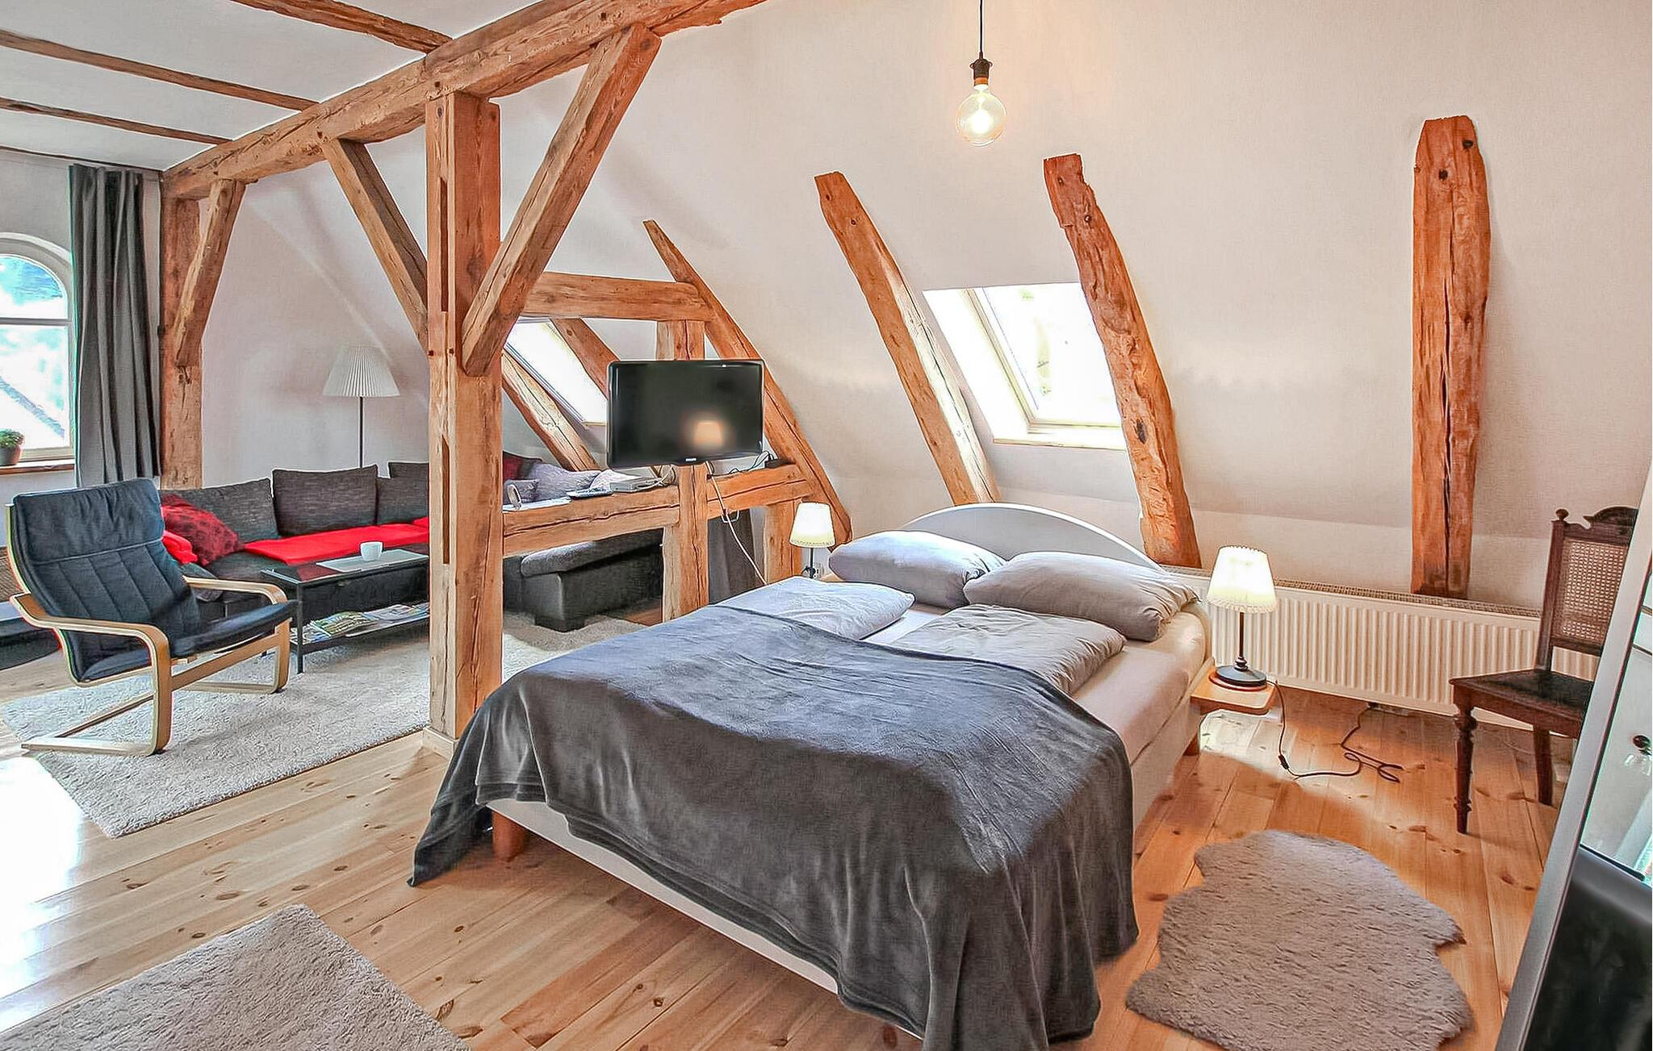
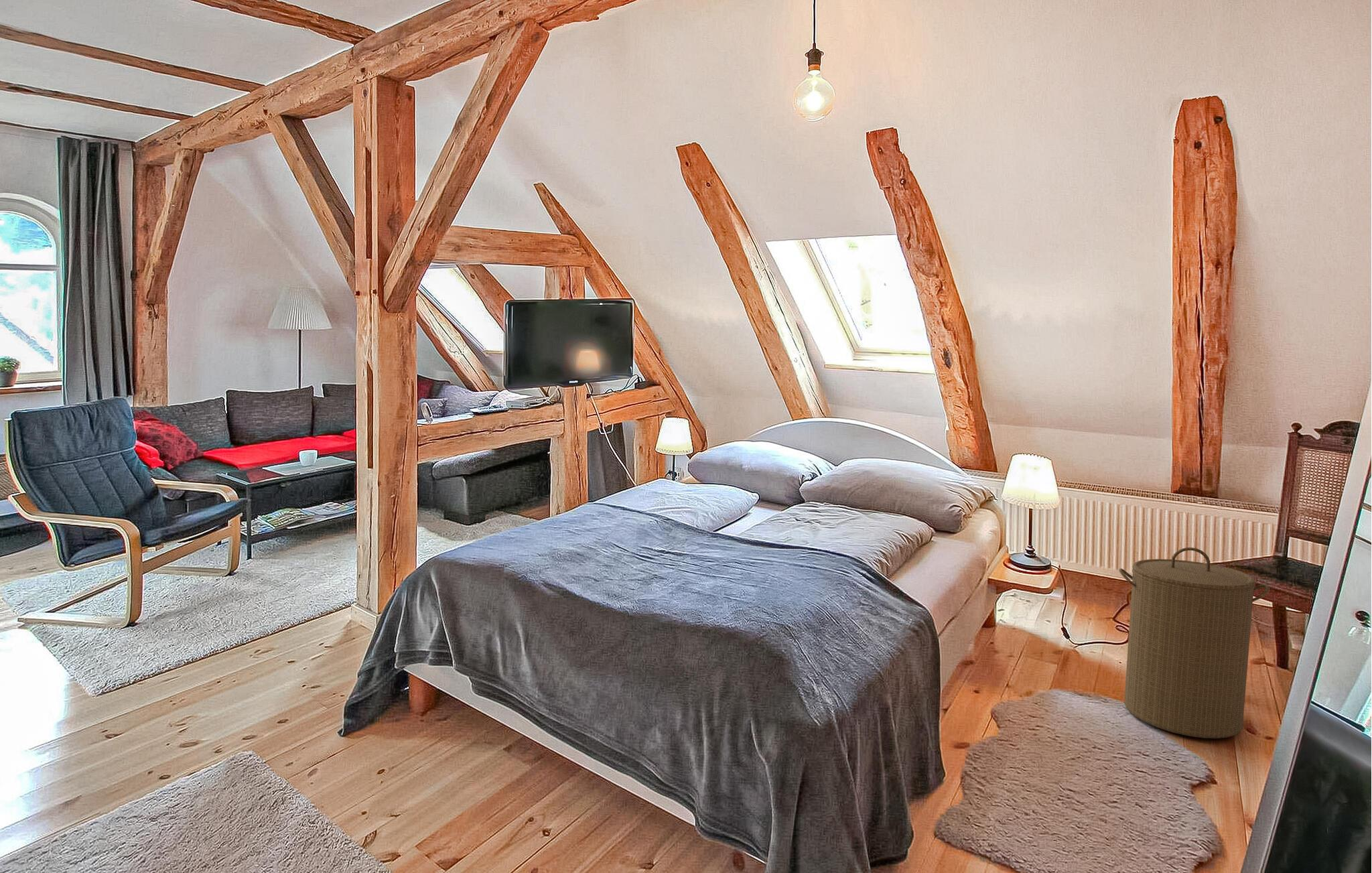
+ laundry hamper [1118,547,1270,739]
